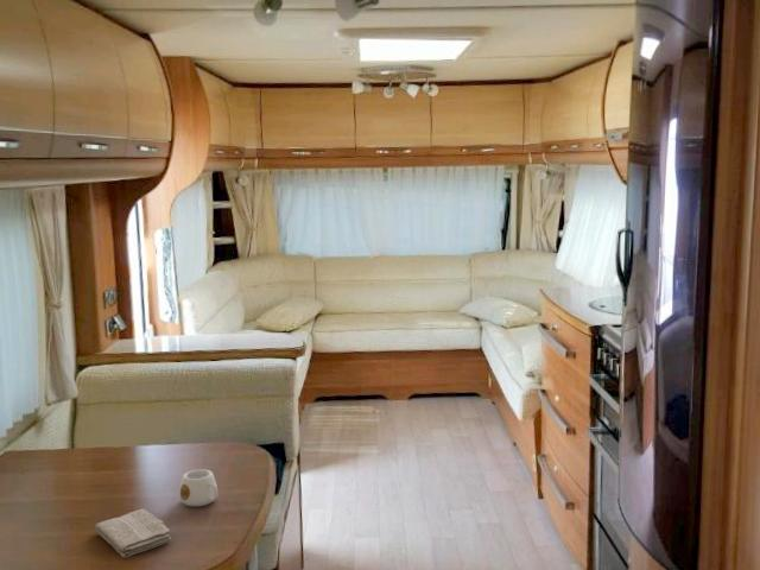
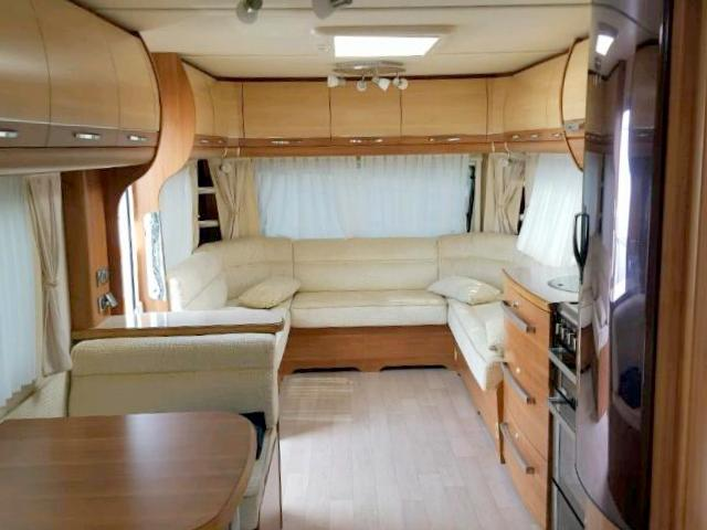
- washcloth [94,508,172,559]
- mug [178,468,218,507]
